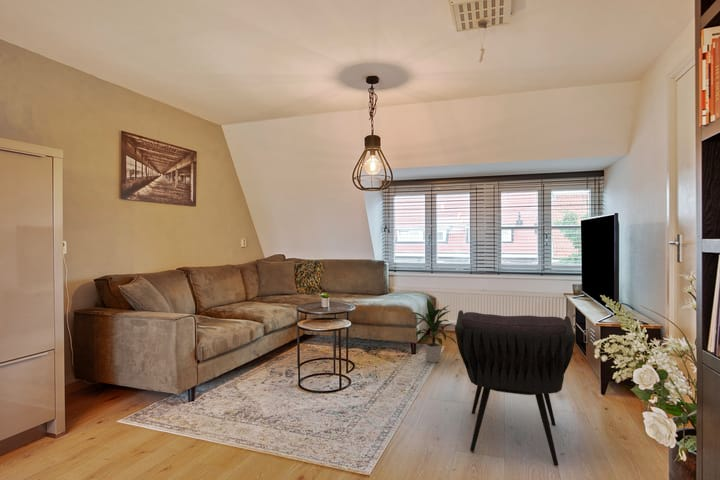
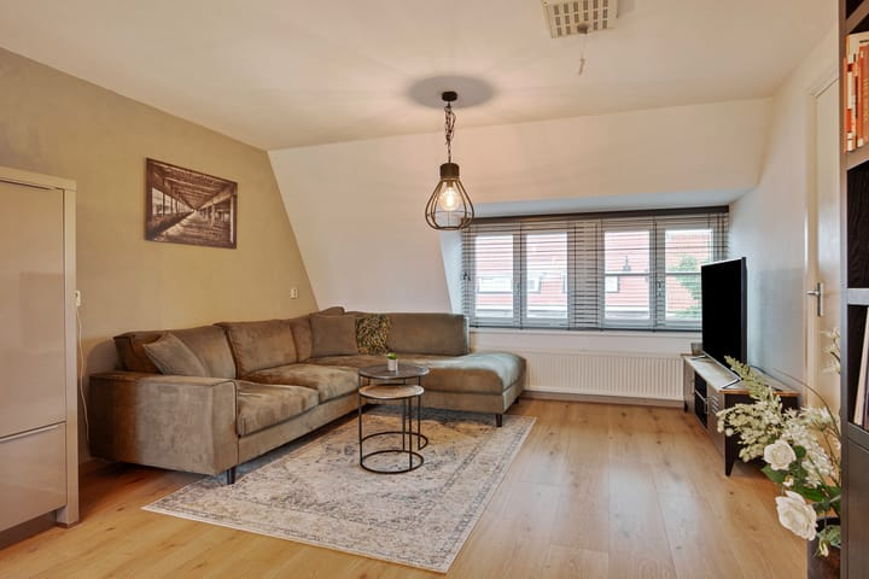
- indoor plant [407,297,458,364]
- armchair [454,310,576,467]
